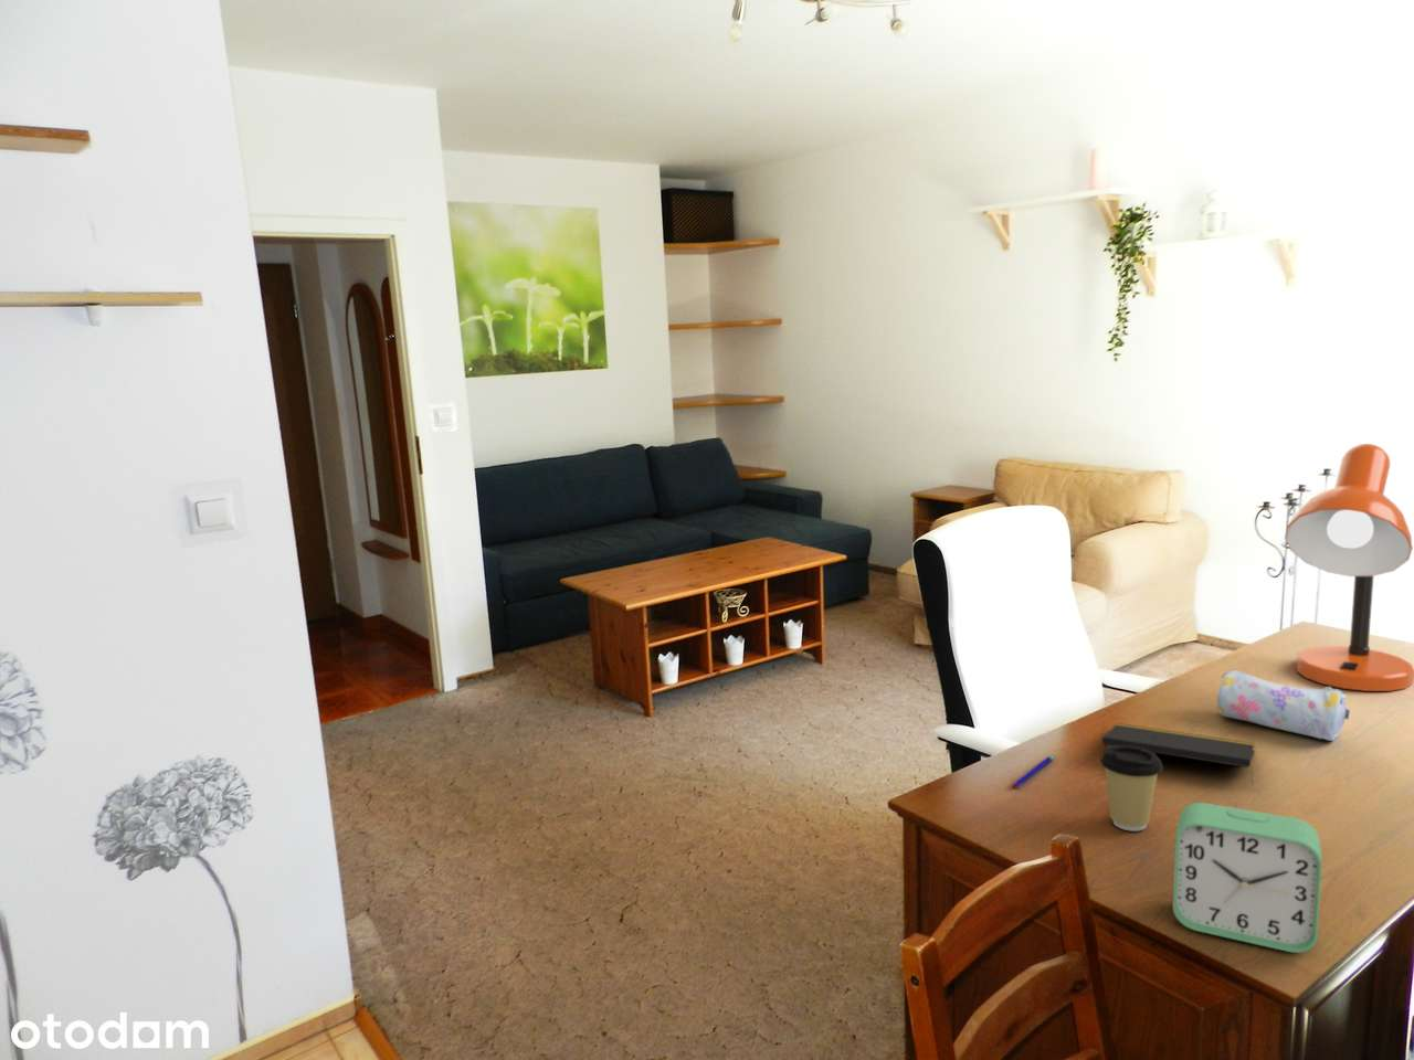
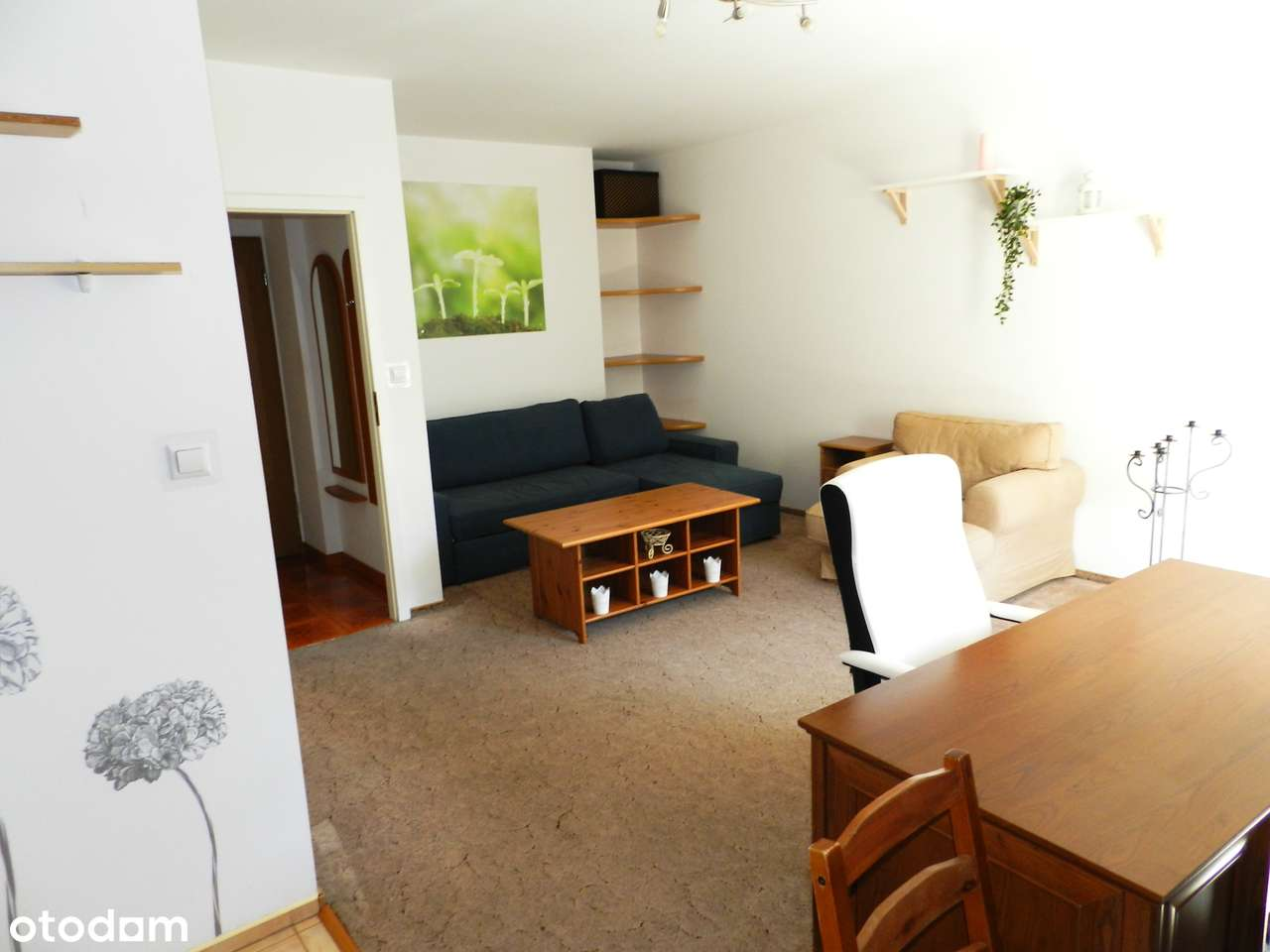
- coffee cup [1099,745,1165,833]
- pencil case [1216,669,1351,742]
- desk lamp [1284,443,1414,693]
- notepad [1101,723,1256,787]
- alarm clock [1172,802,1324,954]
- pen [1012,753,1055,789]
